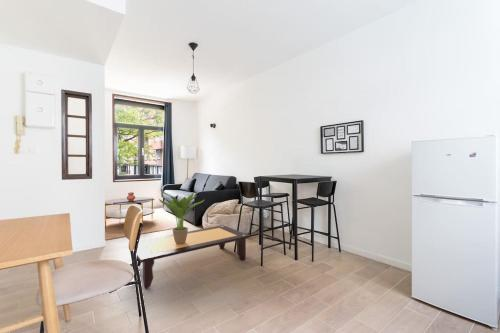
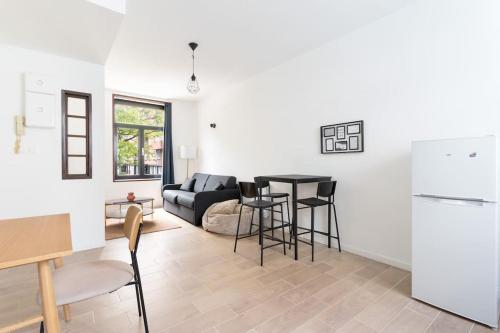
- potted plant [158,188,205,244]
- coffee table [137,224,251,290]
